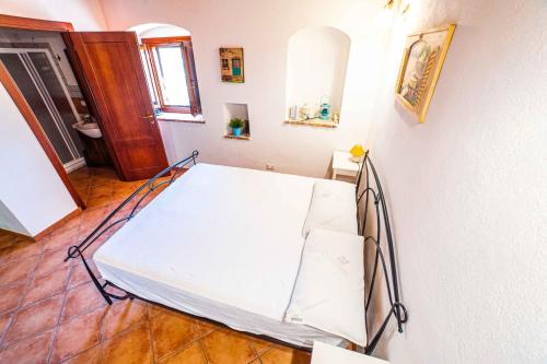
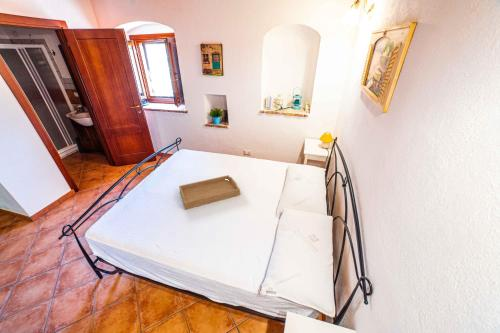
+ serving tray [178,174,241,211]
